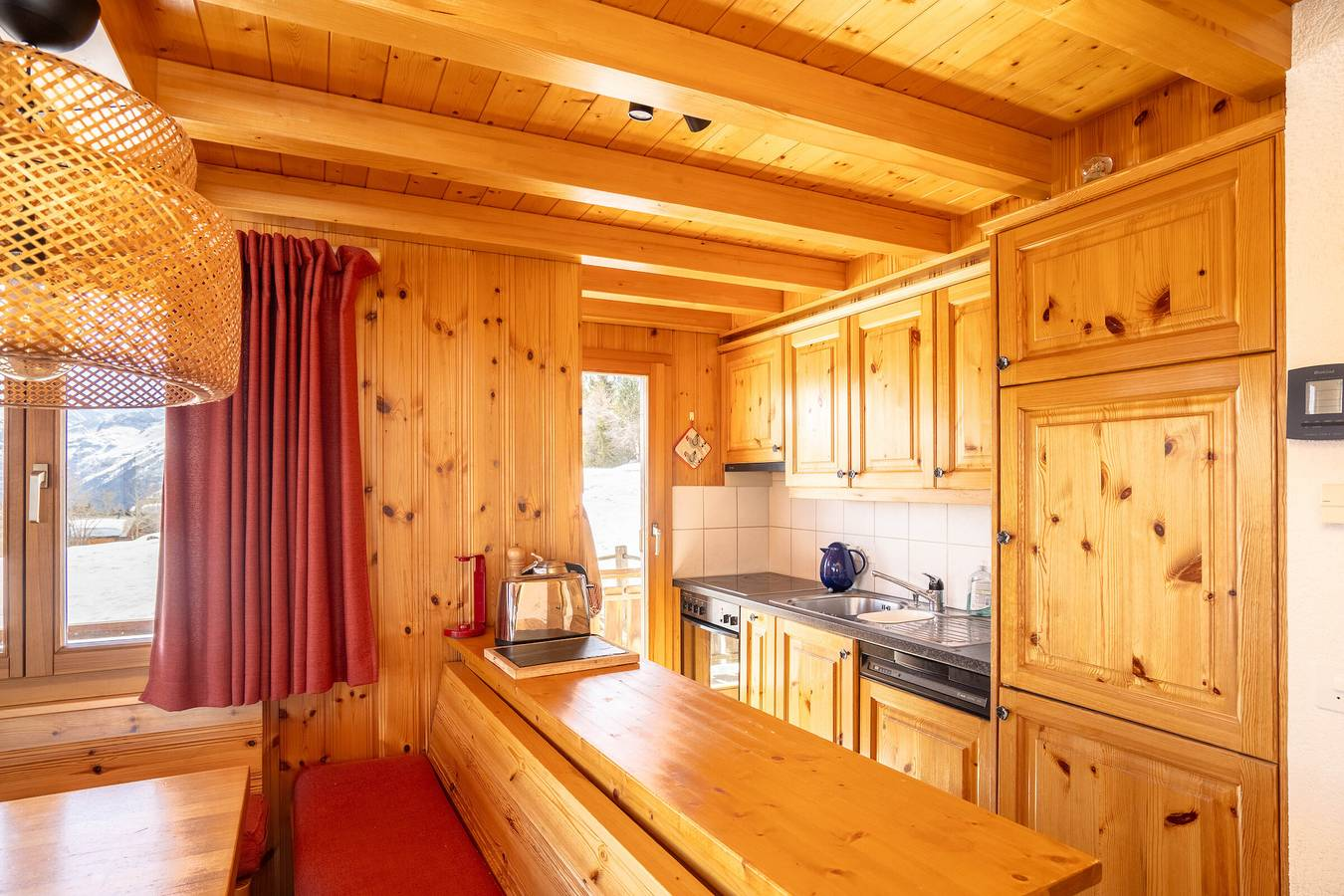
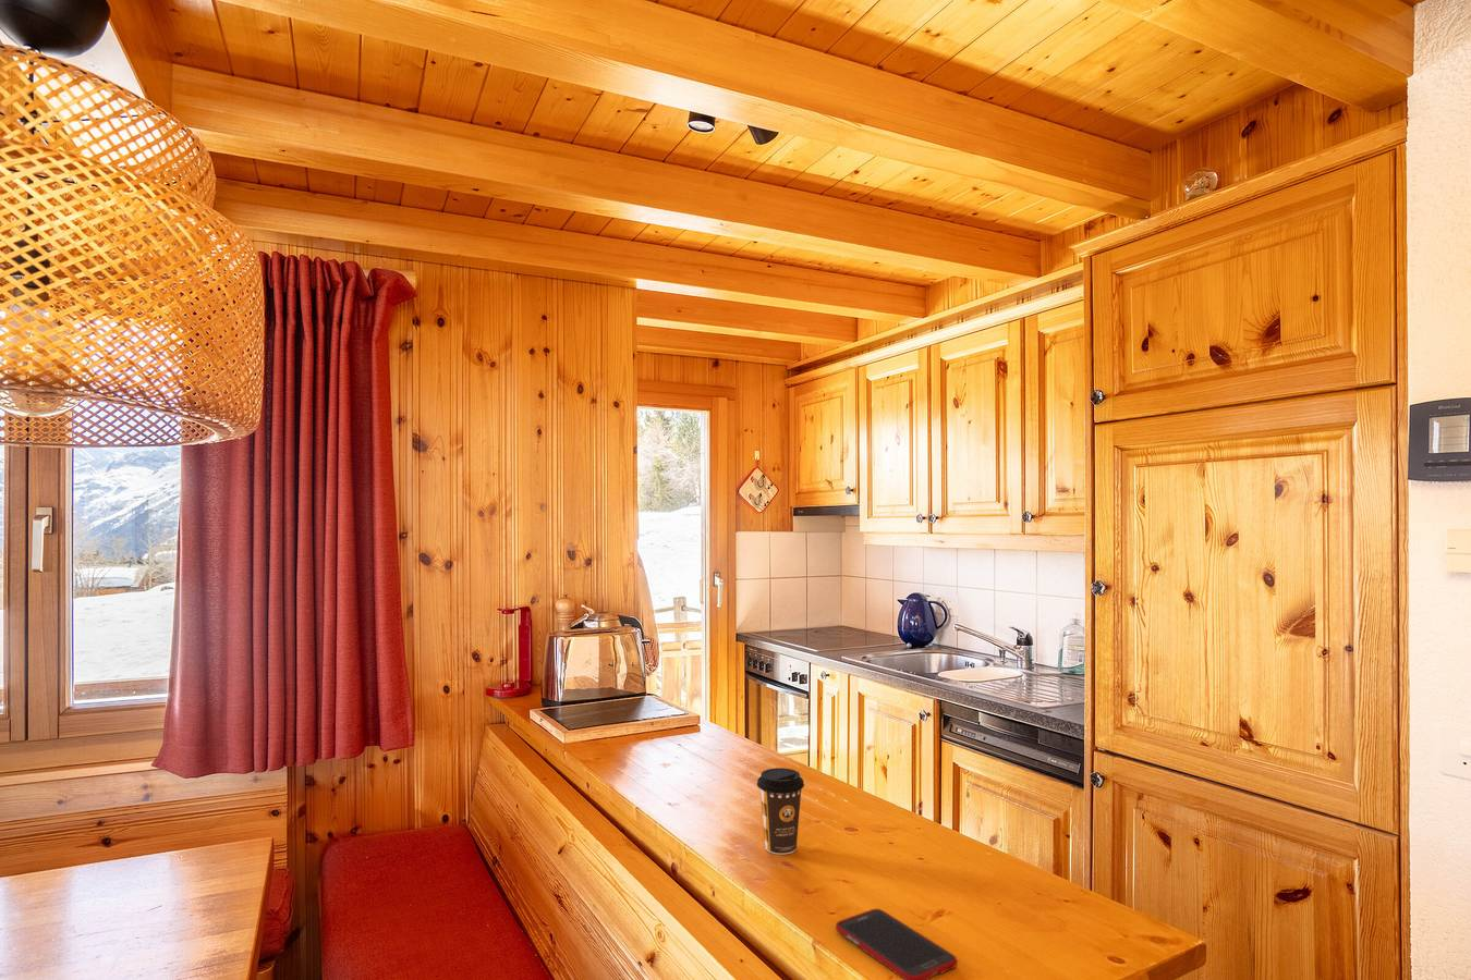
+ coffee cup [756,767,806,856]
+ cell phone [835,907,959,980]
